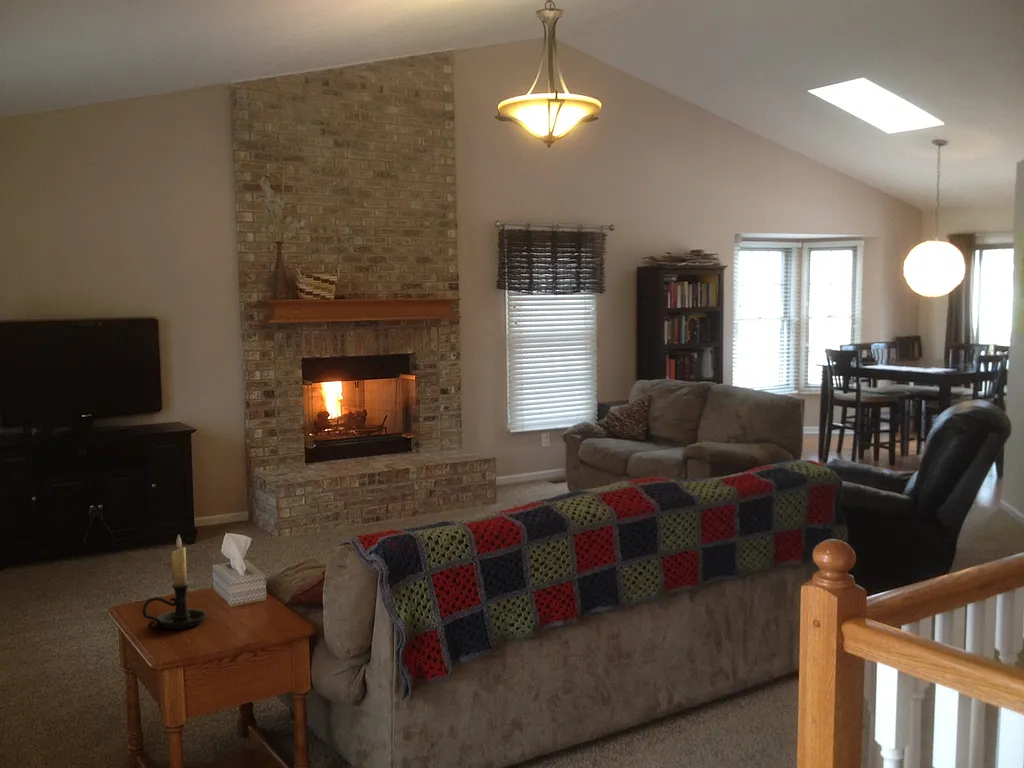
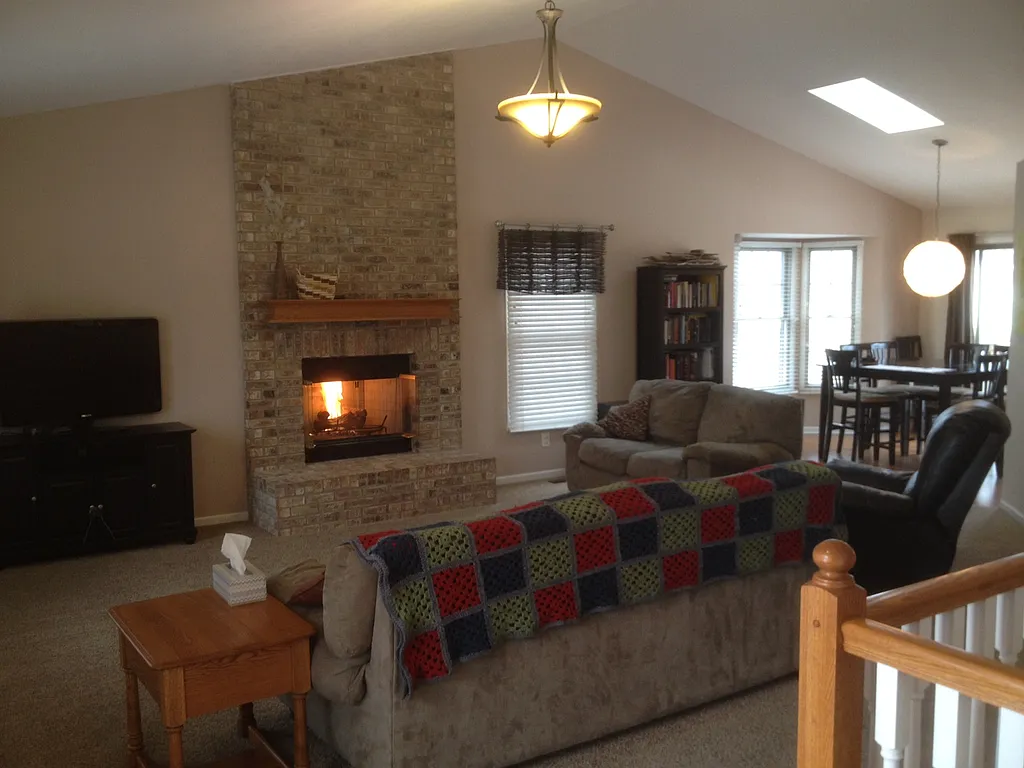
- candle holder [141,534,208,630]
